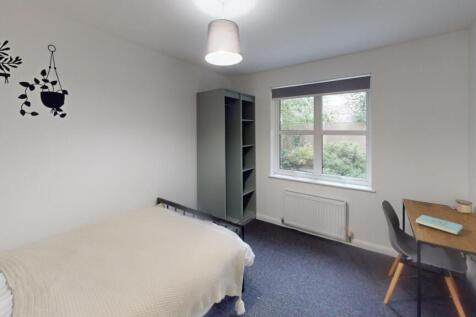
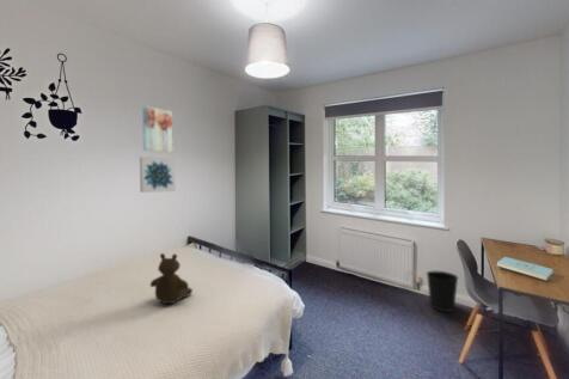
+ teddy bear [149,252,194,305]
+ wastebasket [426,270,459,313]
+ wall art [141,104,175,154]
+ wall art [139,155,177,194]
